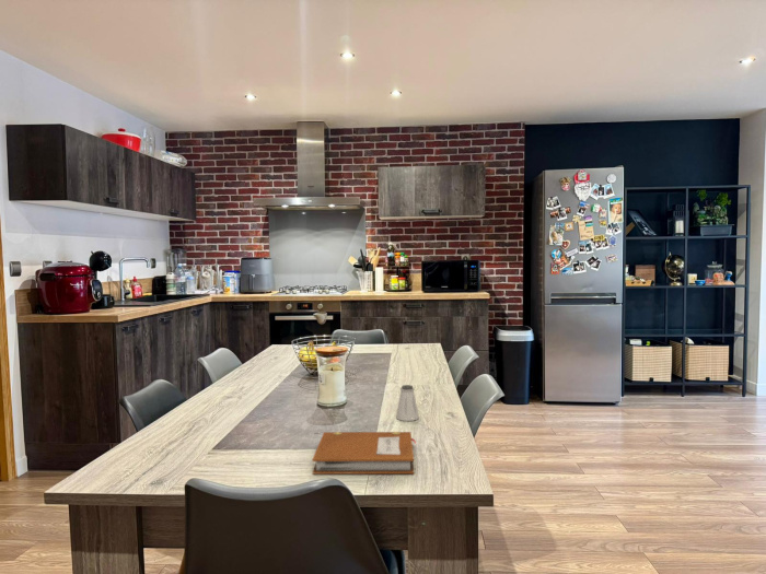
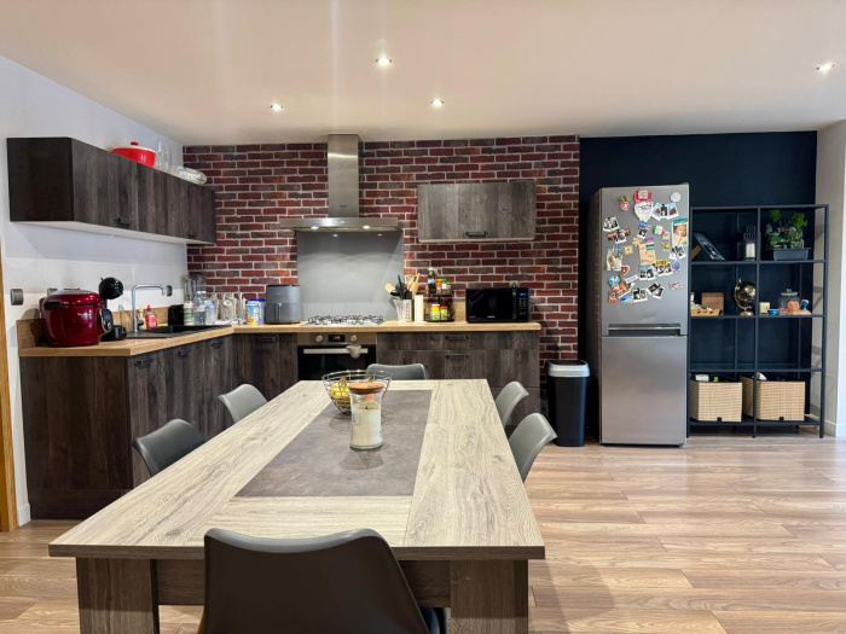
- notebook [311,431,418,475]
- saltshaker [395,384,420,422]
